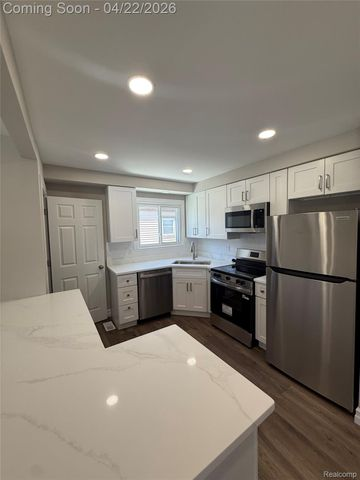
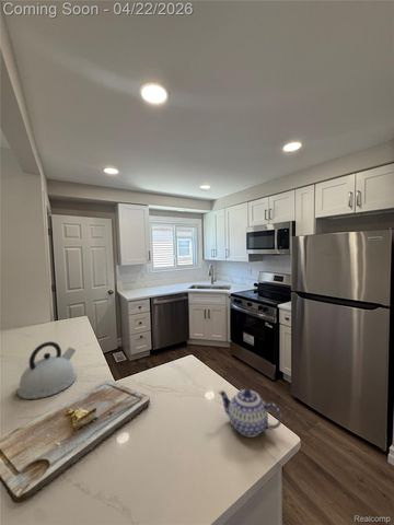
+ cutting board [0,380,151,504]
+ kettle [16,340,77,400]
+ teapot [217,388,282,439]
